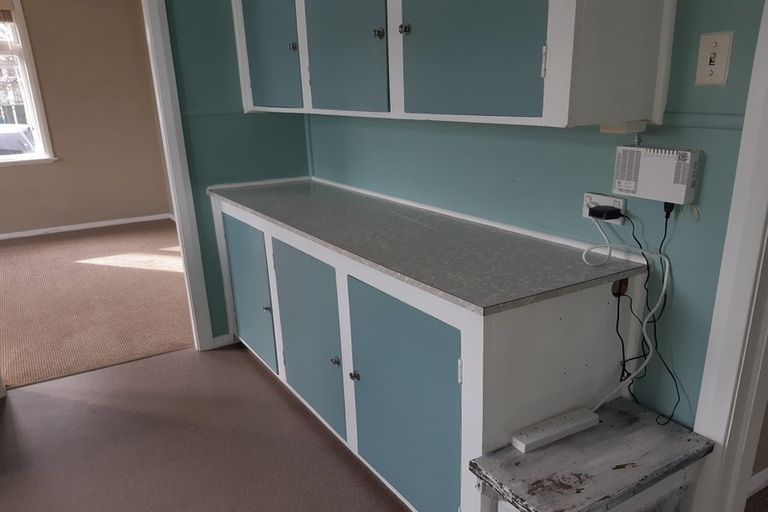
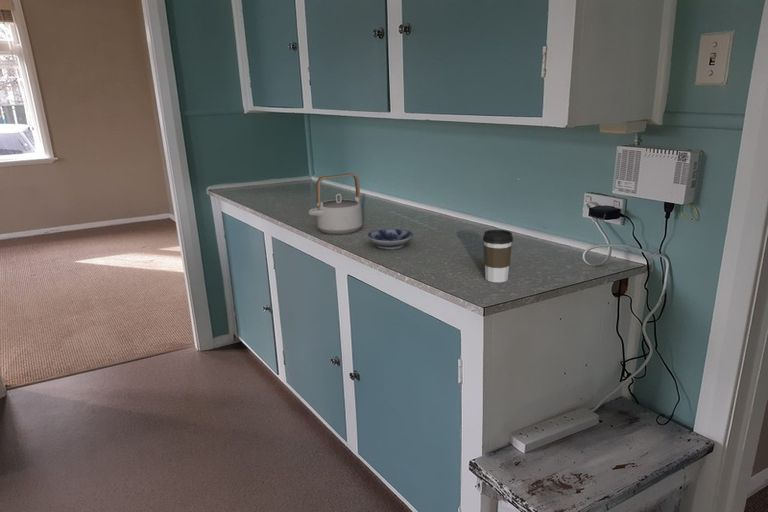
+ bowl [366,228,414,251]
+ teapot [308,173,364,236]
+ coffee cup [482,229,514,283]
